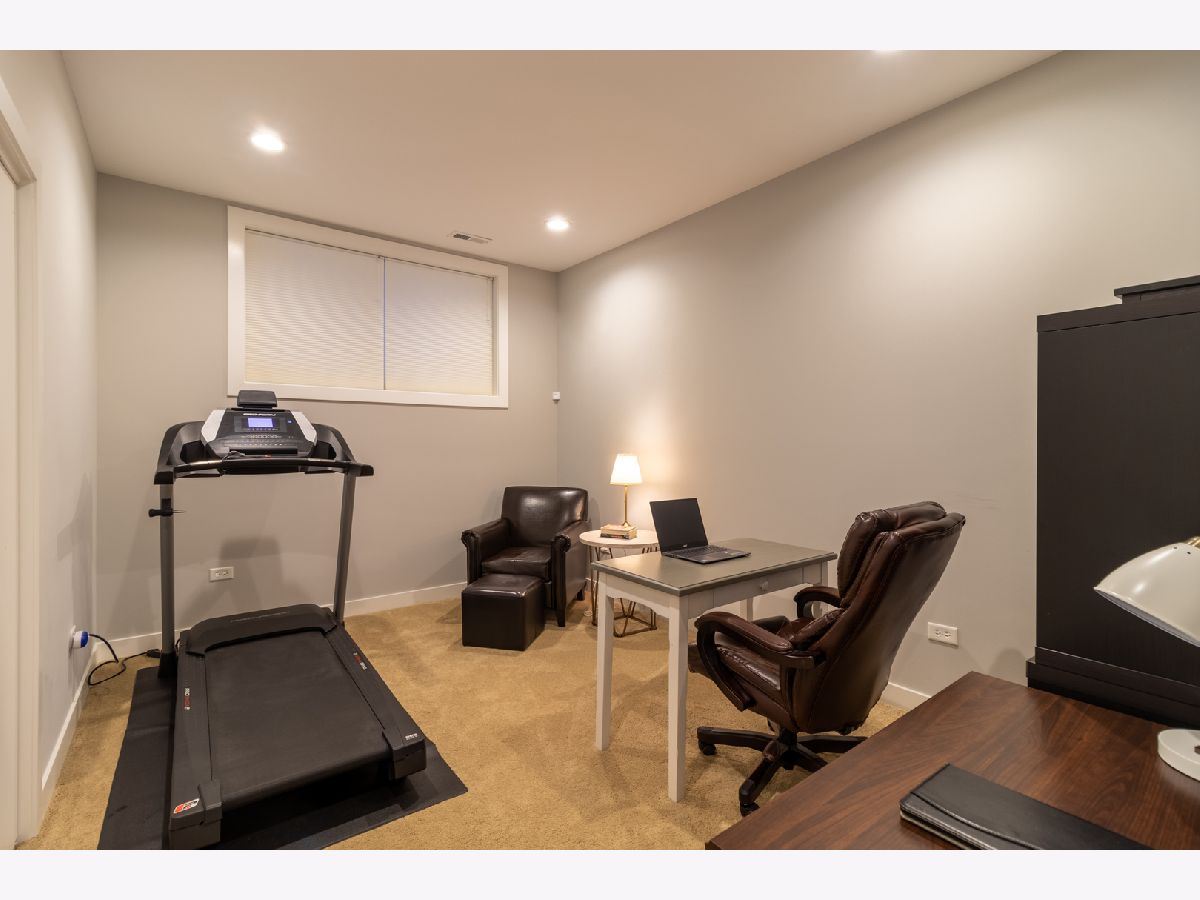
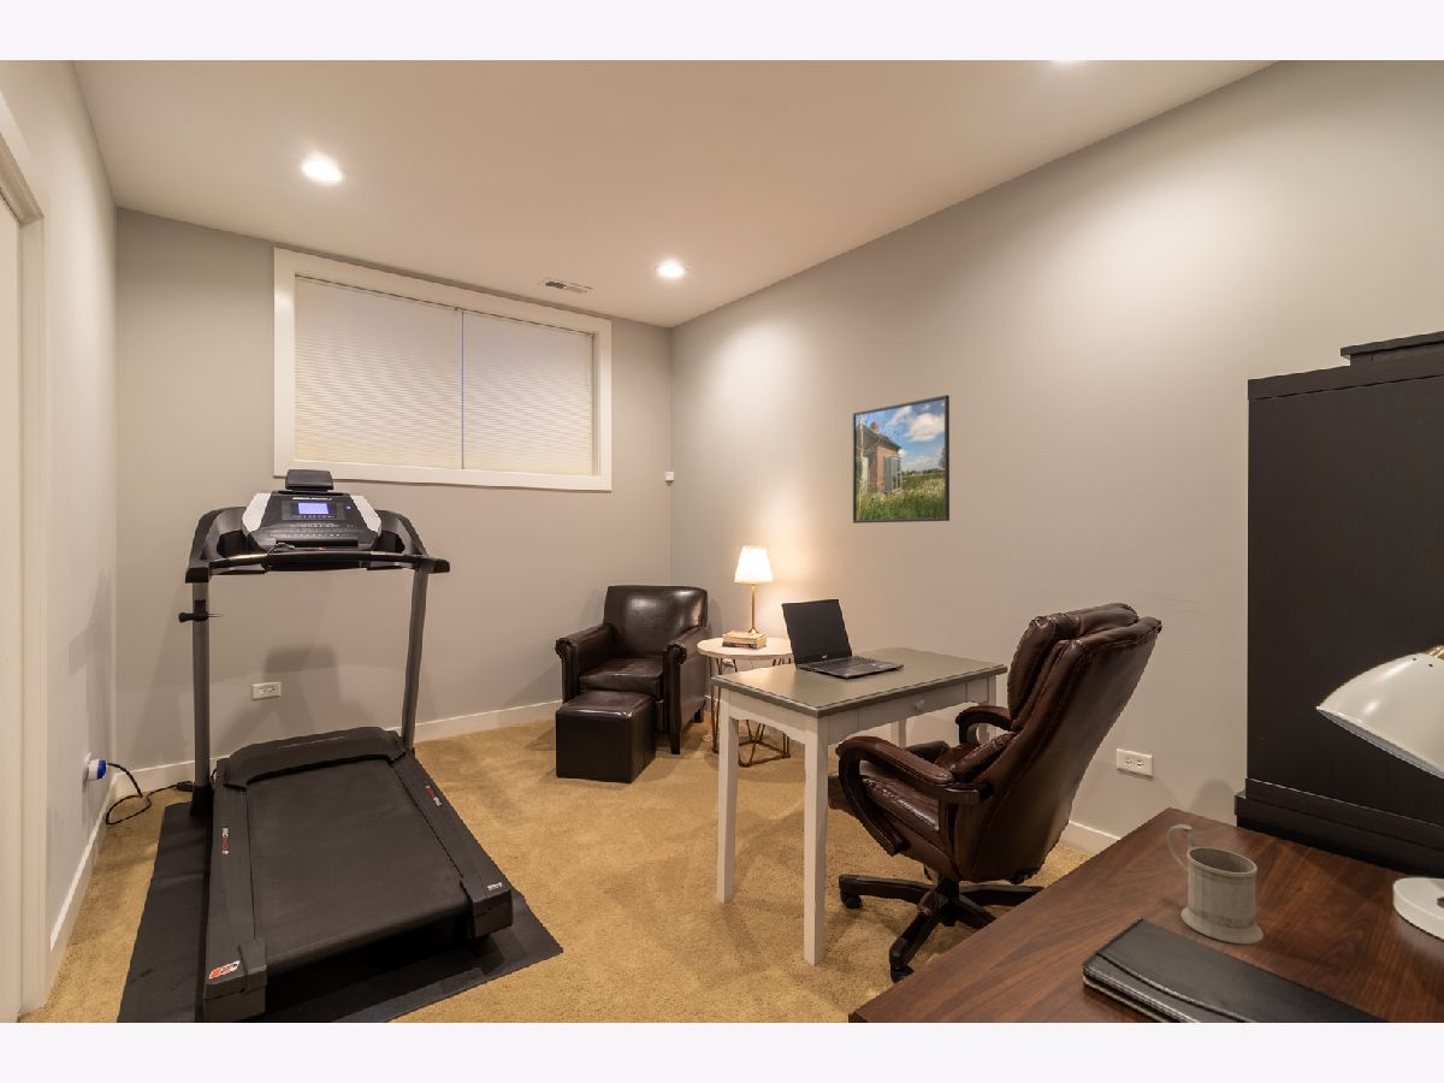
+ mug [1166,823,1265,946]
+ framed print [852,393,951,525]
